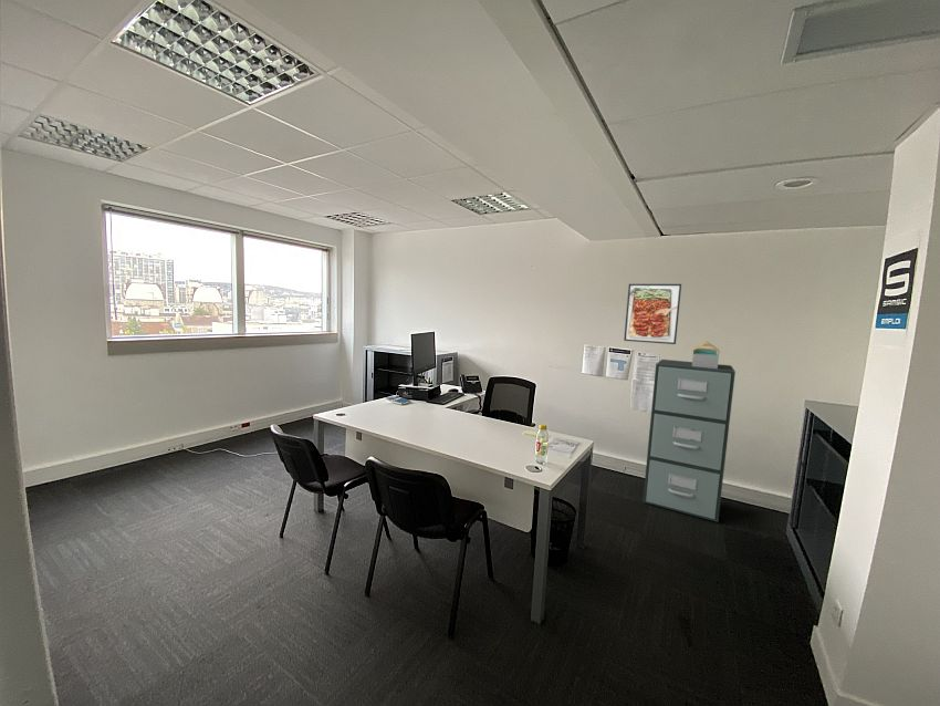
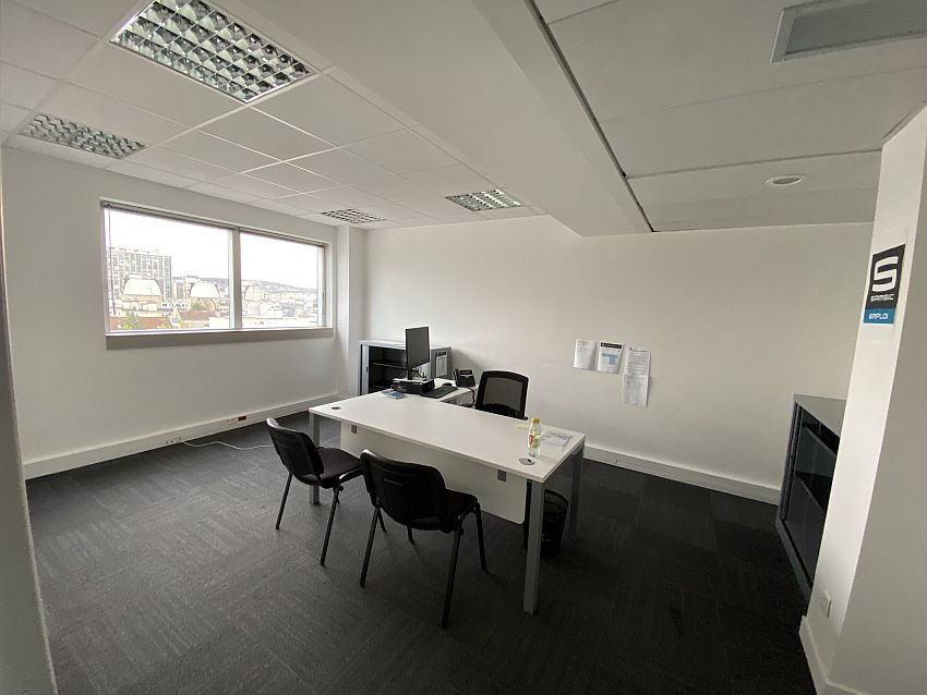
- filing cabinet [641,359,737,523]
- architectural model [691,341,721,368]
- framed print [623,283,682,345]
